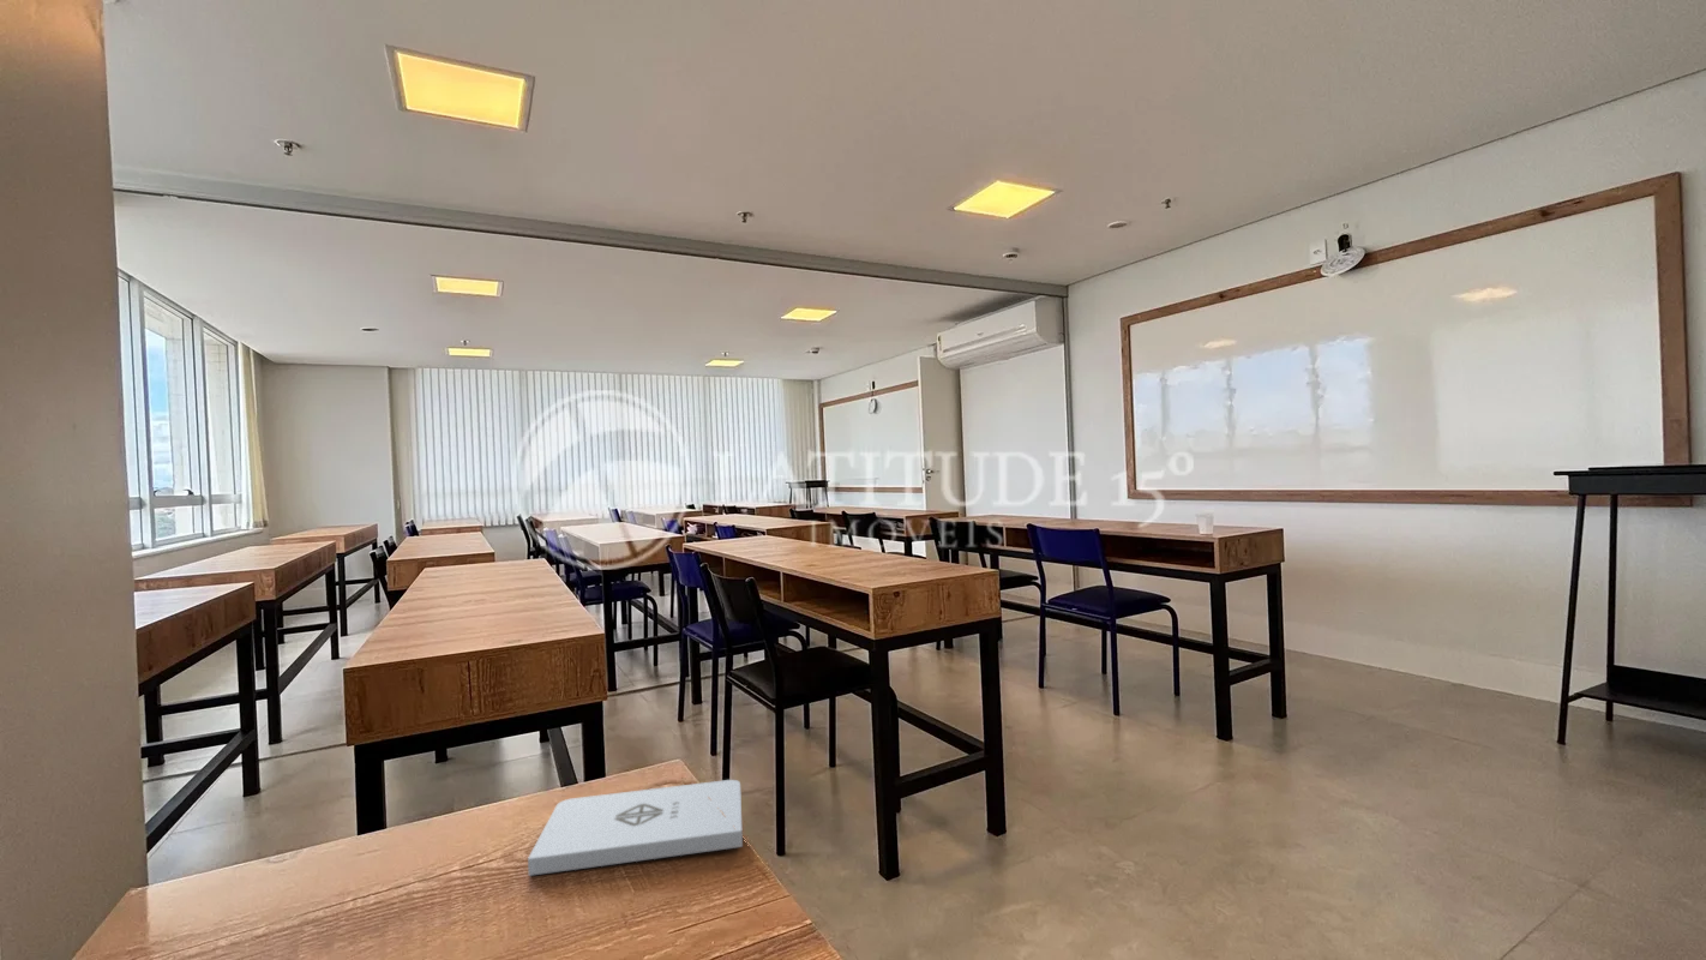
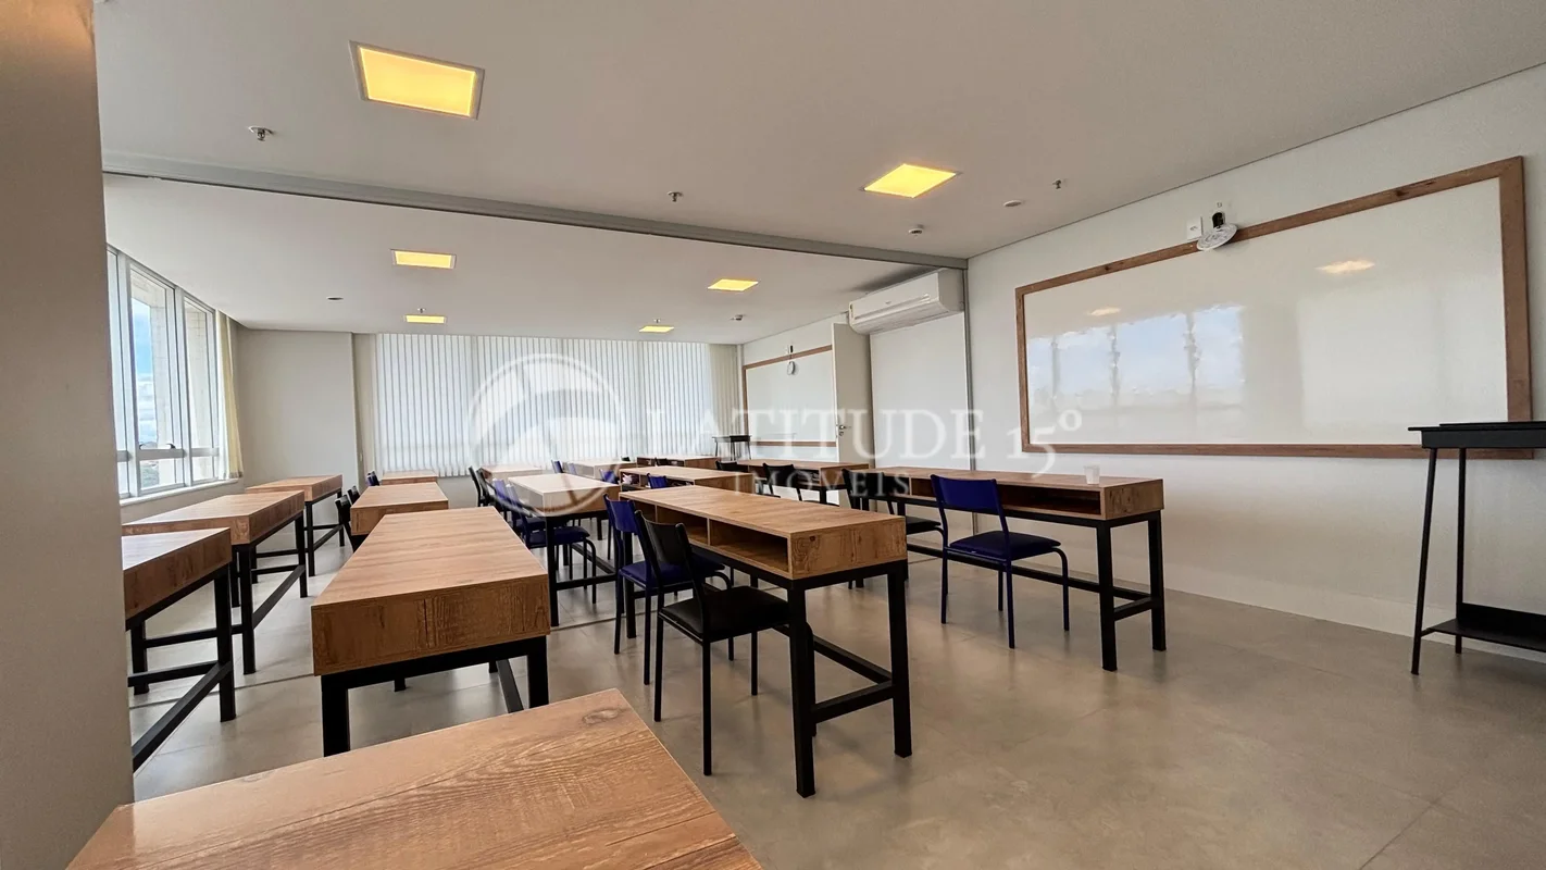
- notepad [527,779,744,877]
